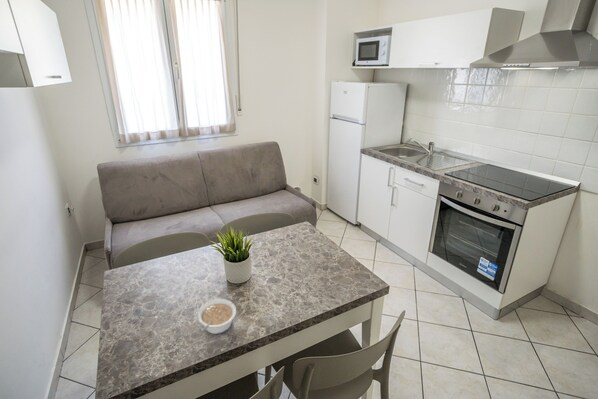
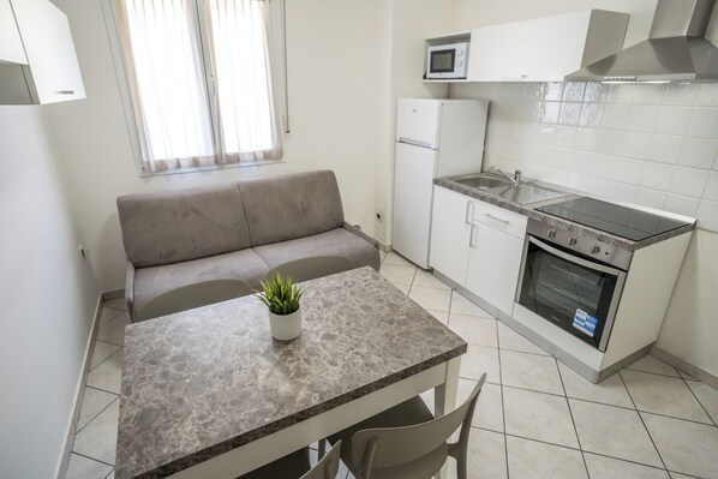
- legume [196,298,237,335]
